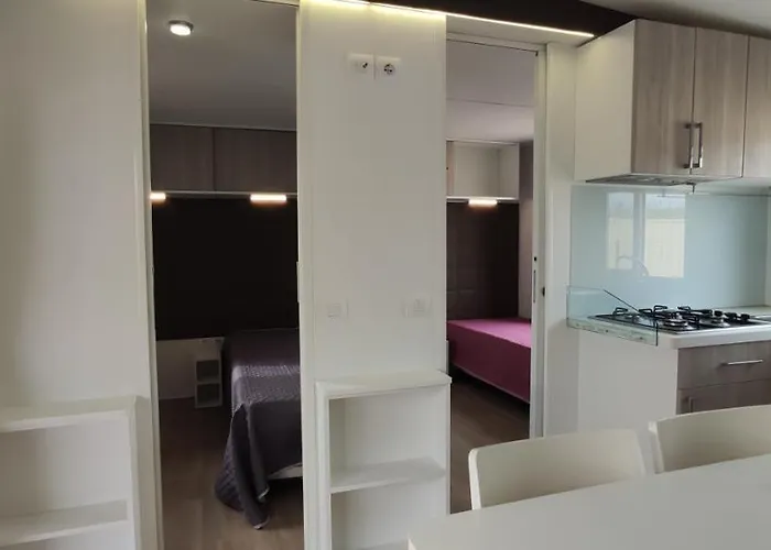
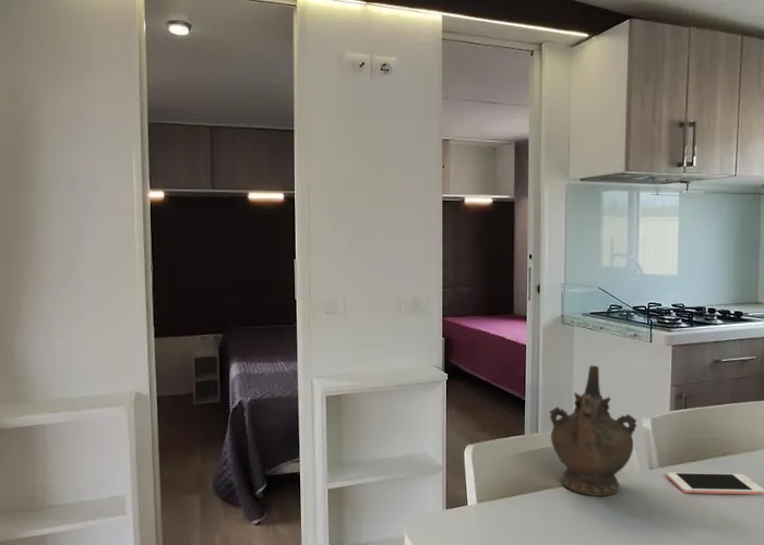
+ ceremonial vessel [548,365,637,497]
+ cell phone [666,472,764,496]
